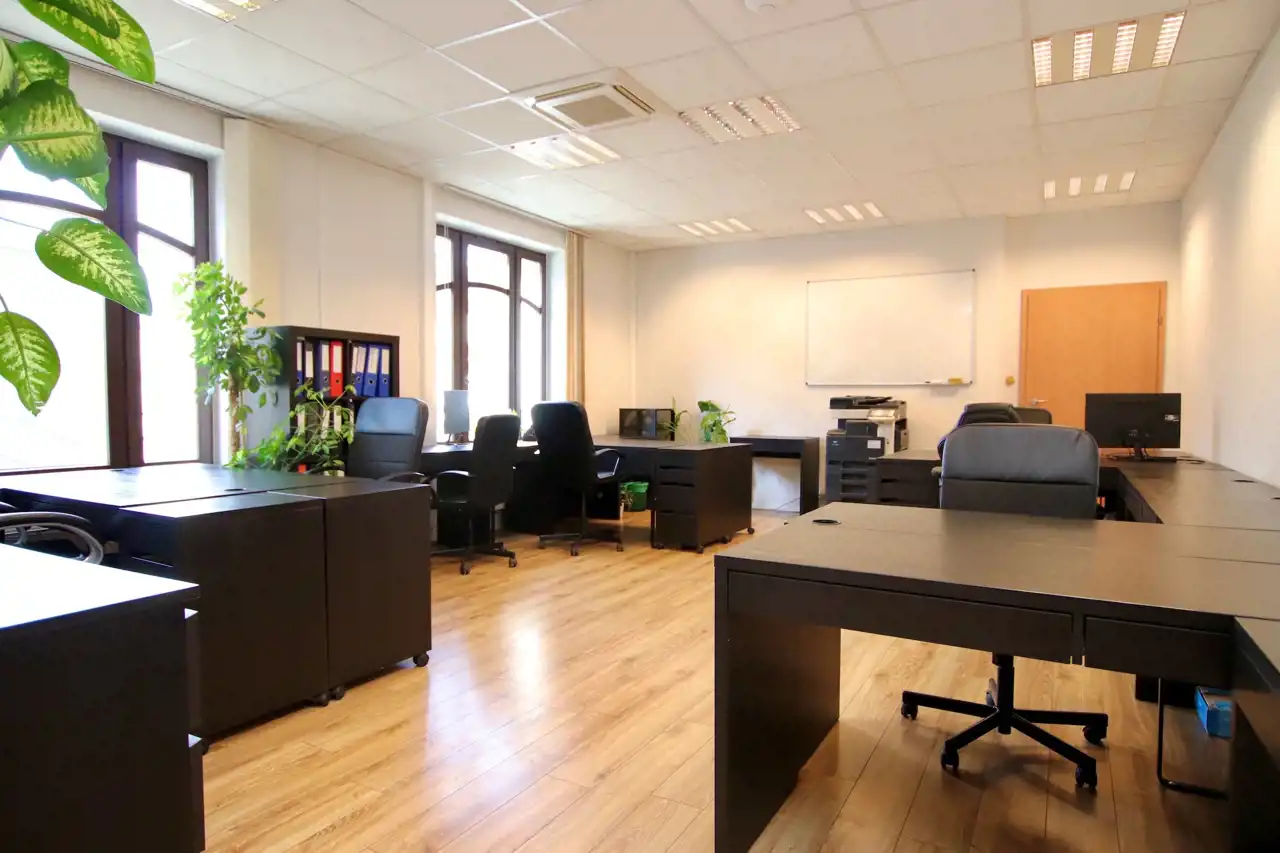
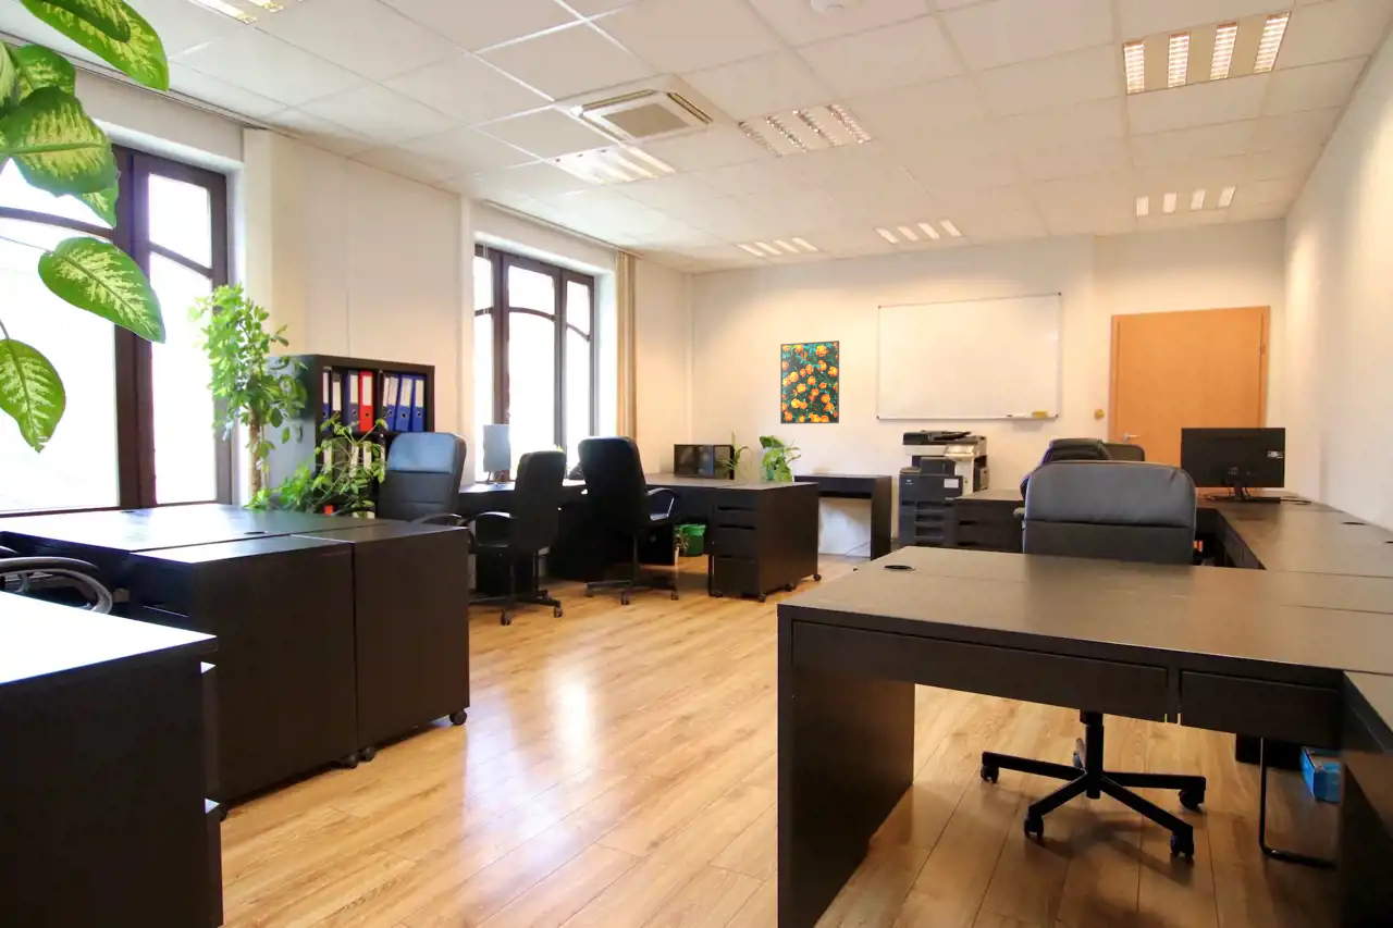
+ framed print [779,339,840,425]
